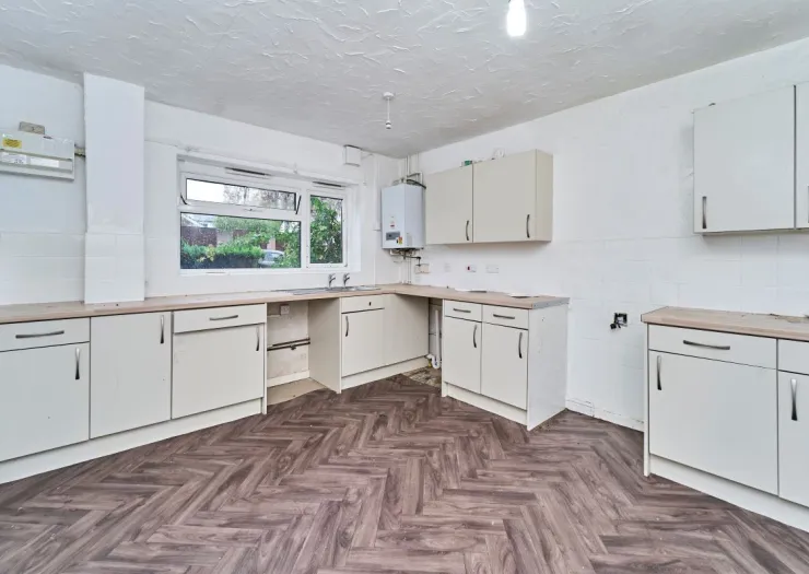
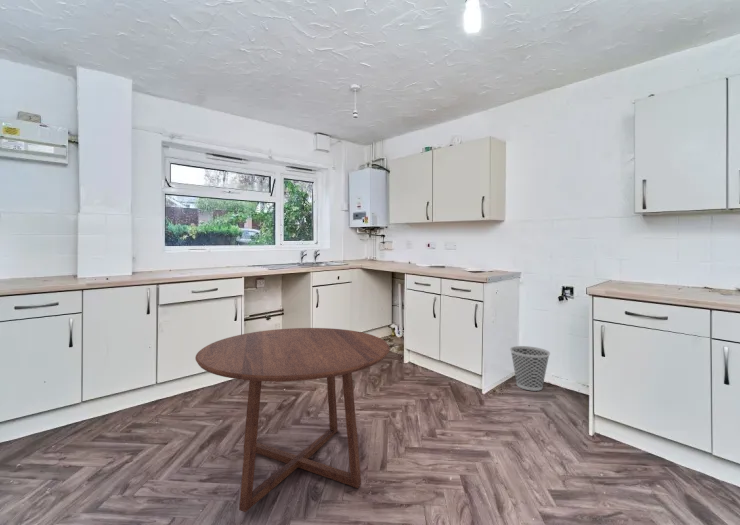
+ round table [195,327,391,513]
+ wastebasket [509,345,551,392]
